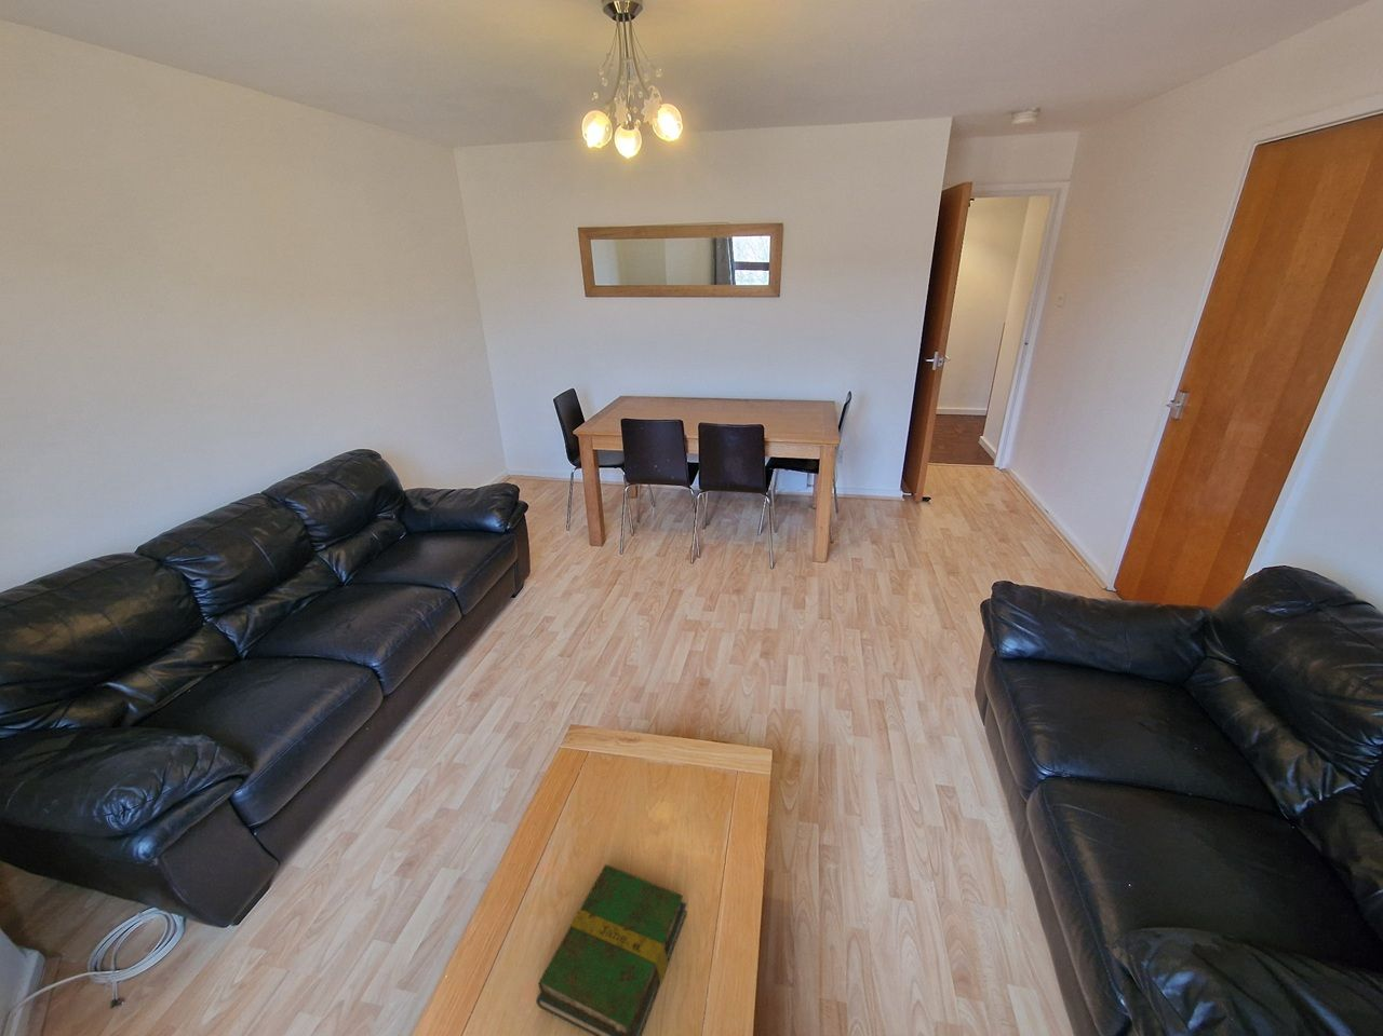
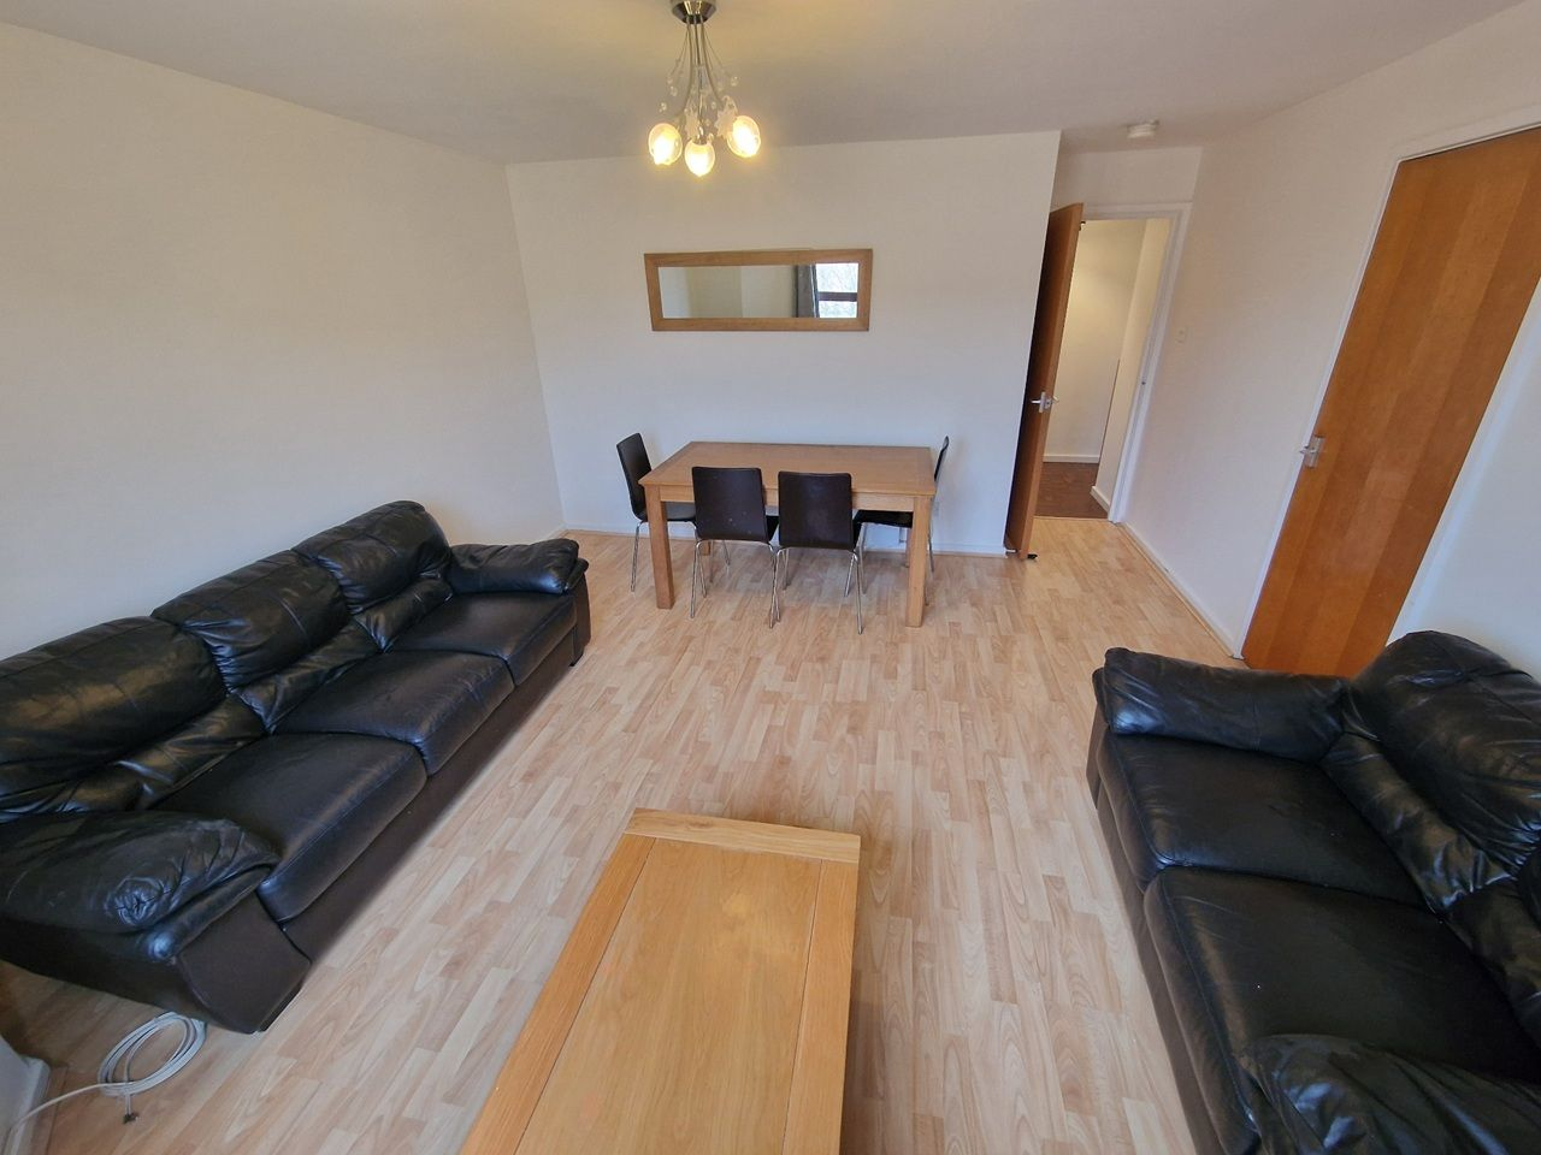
- book [535,863,688,1036]
